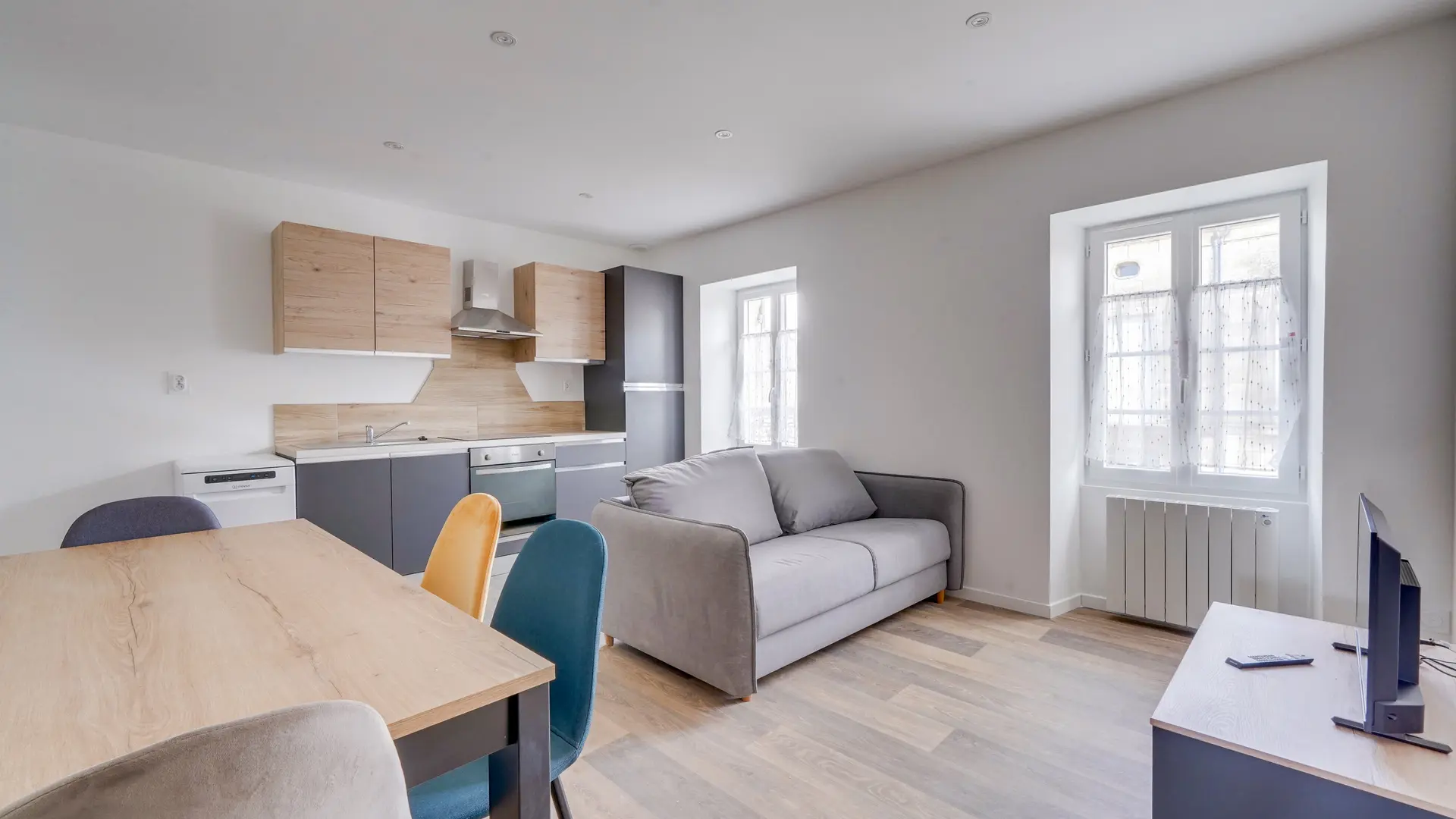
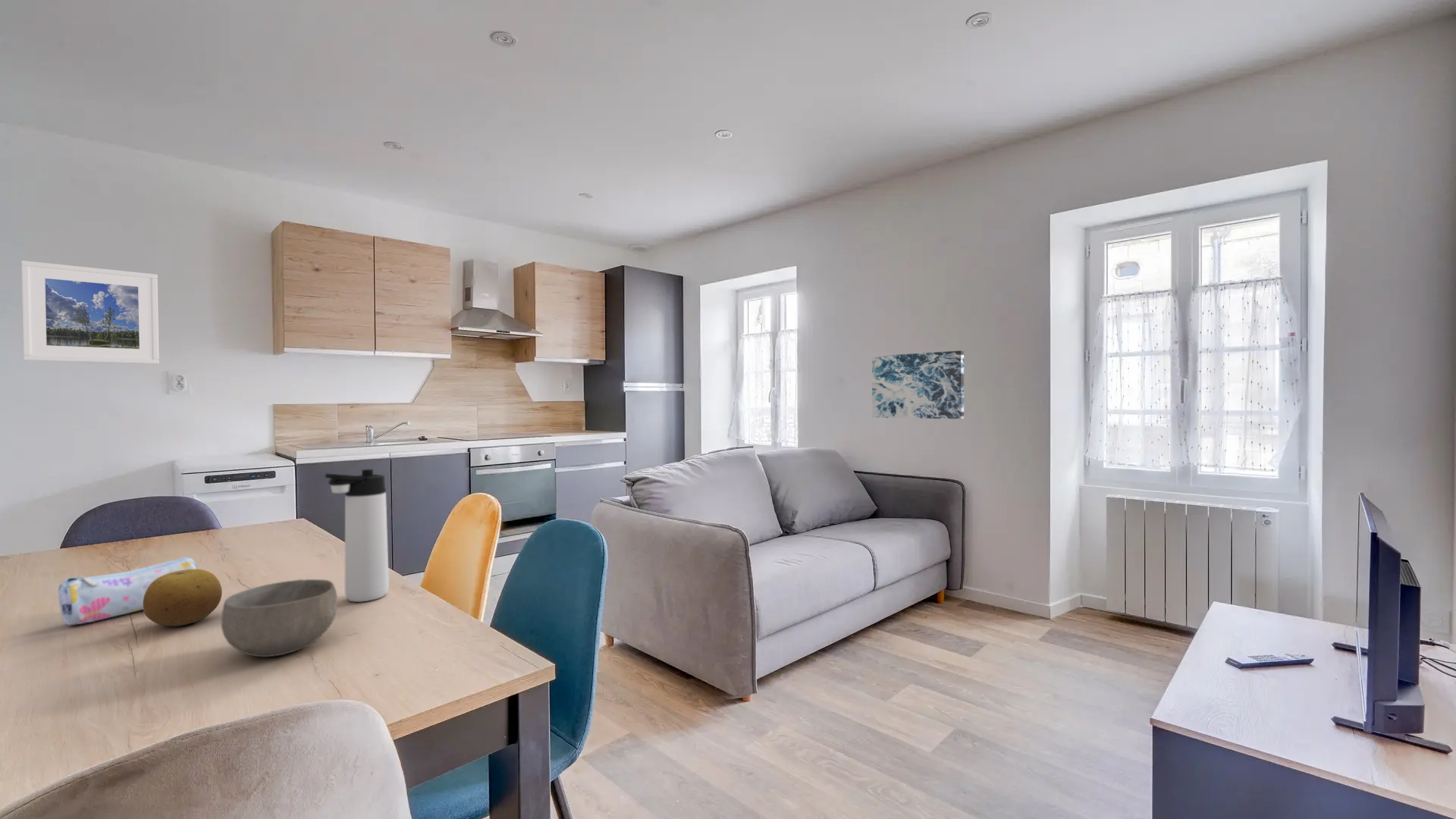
+ pencil case [58,557,199,626]
+ wall art [871,350,965,420]
+ thermos bottle [324,469,390,603]
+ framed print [20,260,160,365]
+ fruit [143,568,223,627]
+ bowl [221,579,338,657]
